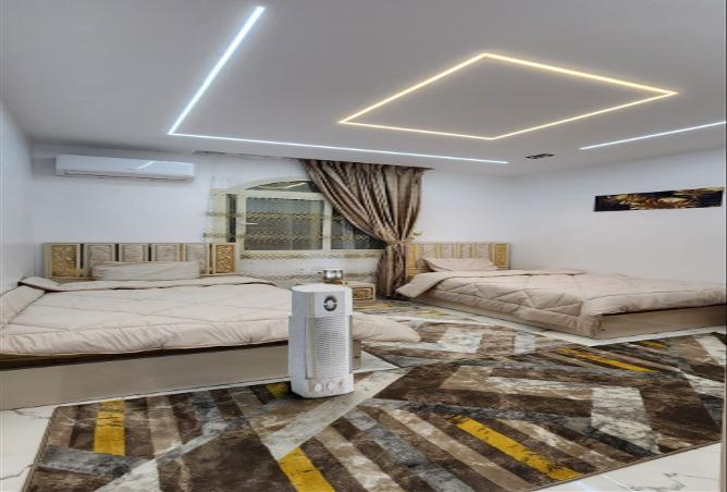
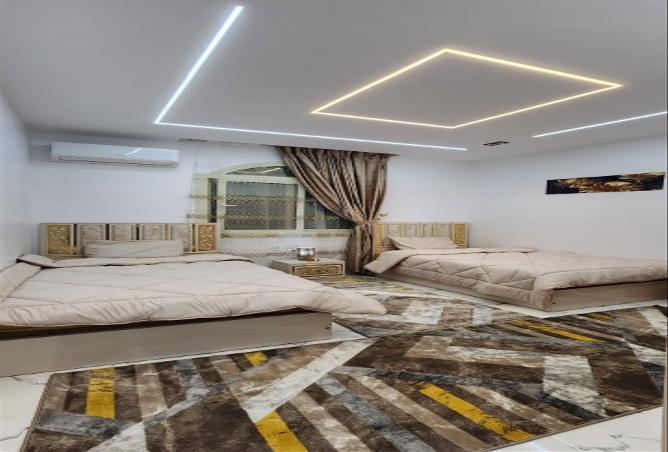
- air purifier [287,284,355,398]
